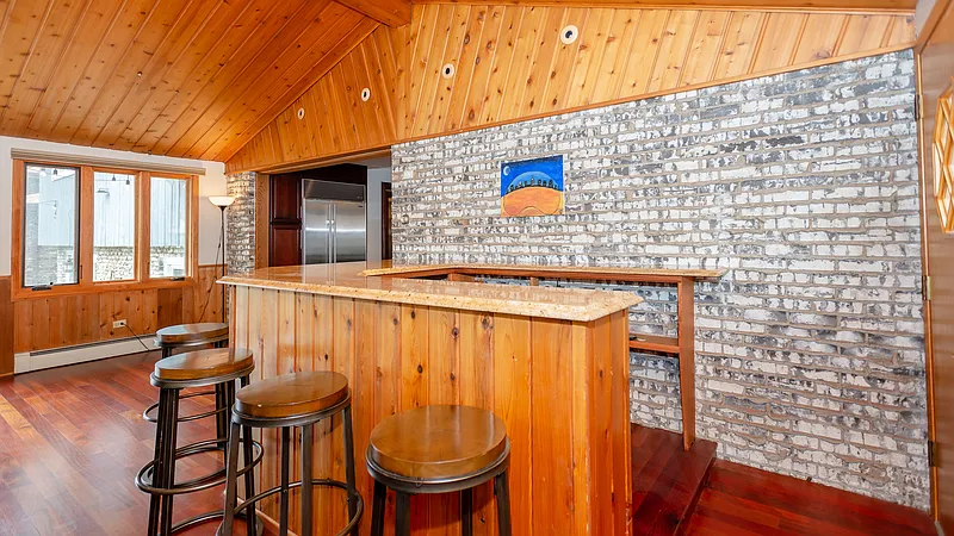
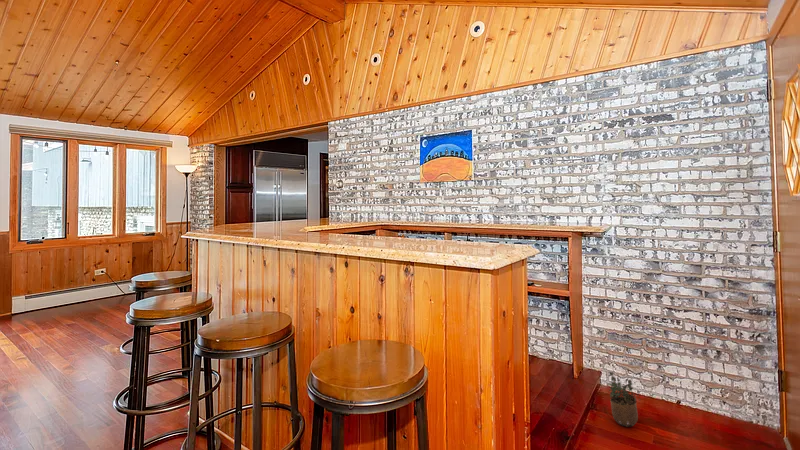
+ potted plant [601,370,641,428]
